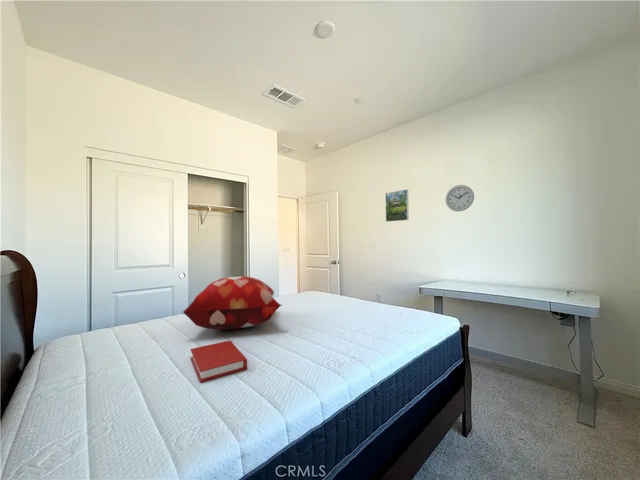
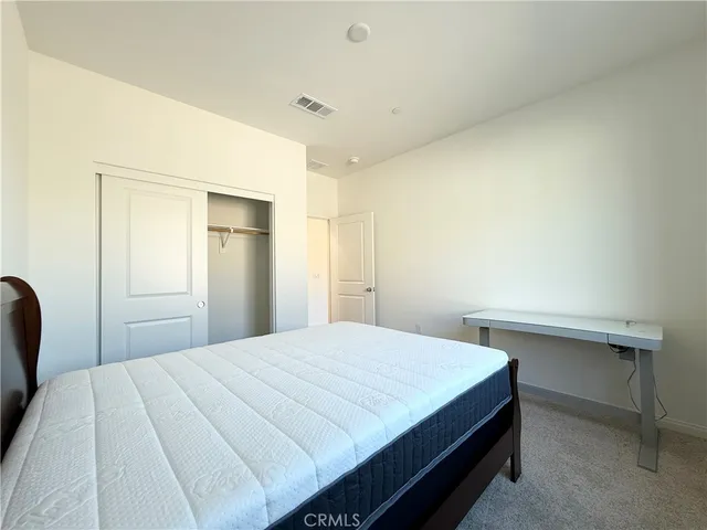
- wall clock [445,184,475,212]
- book [189,340,248,383]
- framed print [385,189,410,223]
- decorative pillow [182,275,283,330]
